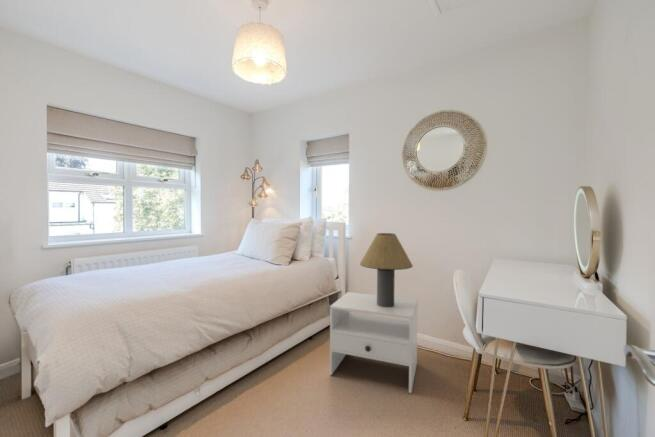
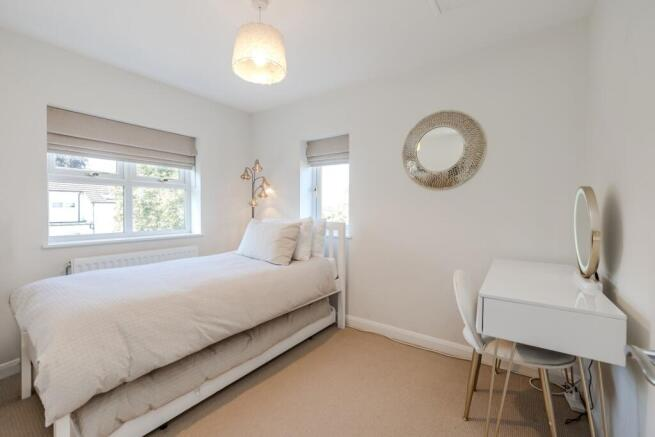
- nightstand [329,291,419,394]
- table lamp [359,232,414,307]
